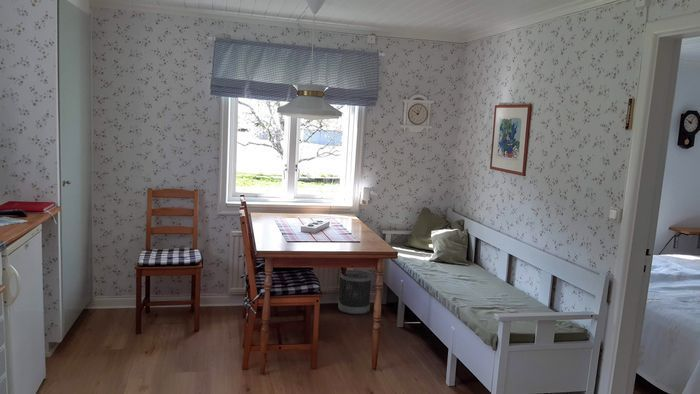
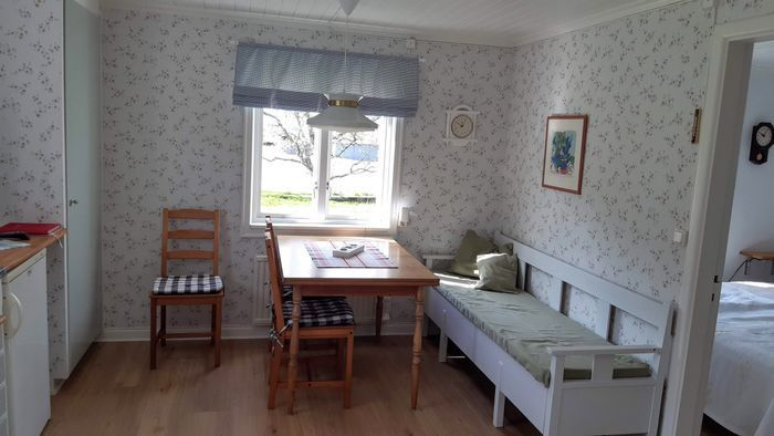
- wastebasket [337,269,373,315]
